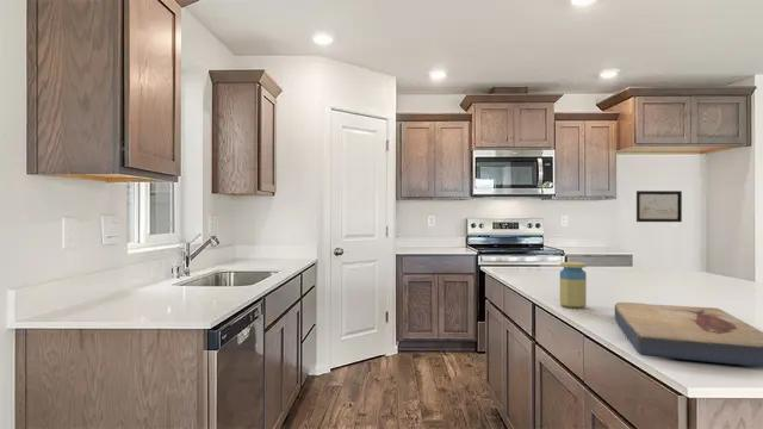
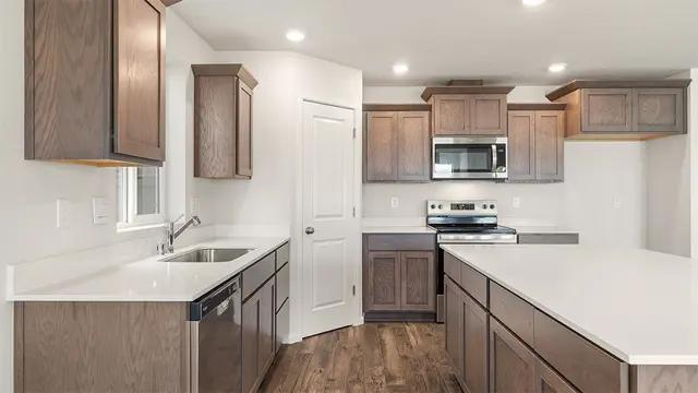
- wall art [635,189,683,223]
- jar [559,261,588,309]
- fish fossil [614,301,763,368]
